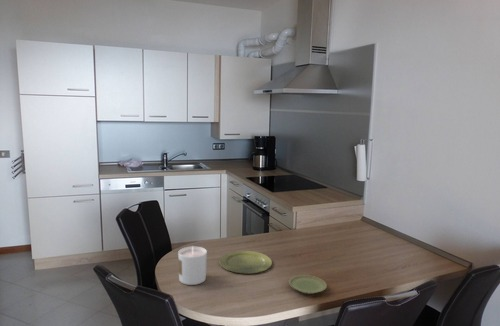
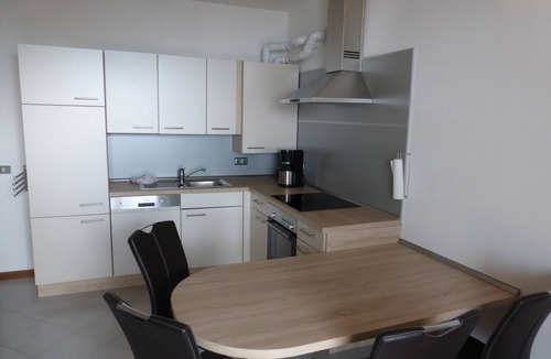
- candle [177,244,208,286]
- plate [218,250,273,275]
- plate [288,274,328,295]
